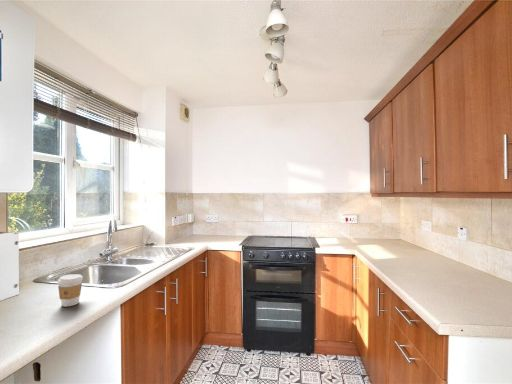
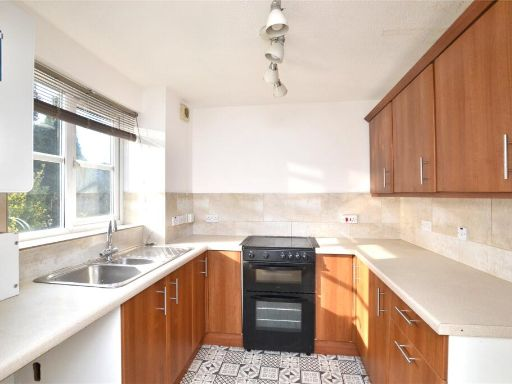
- coffee cup [57,273,84,307]
